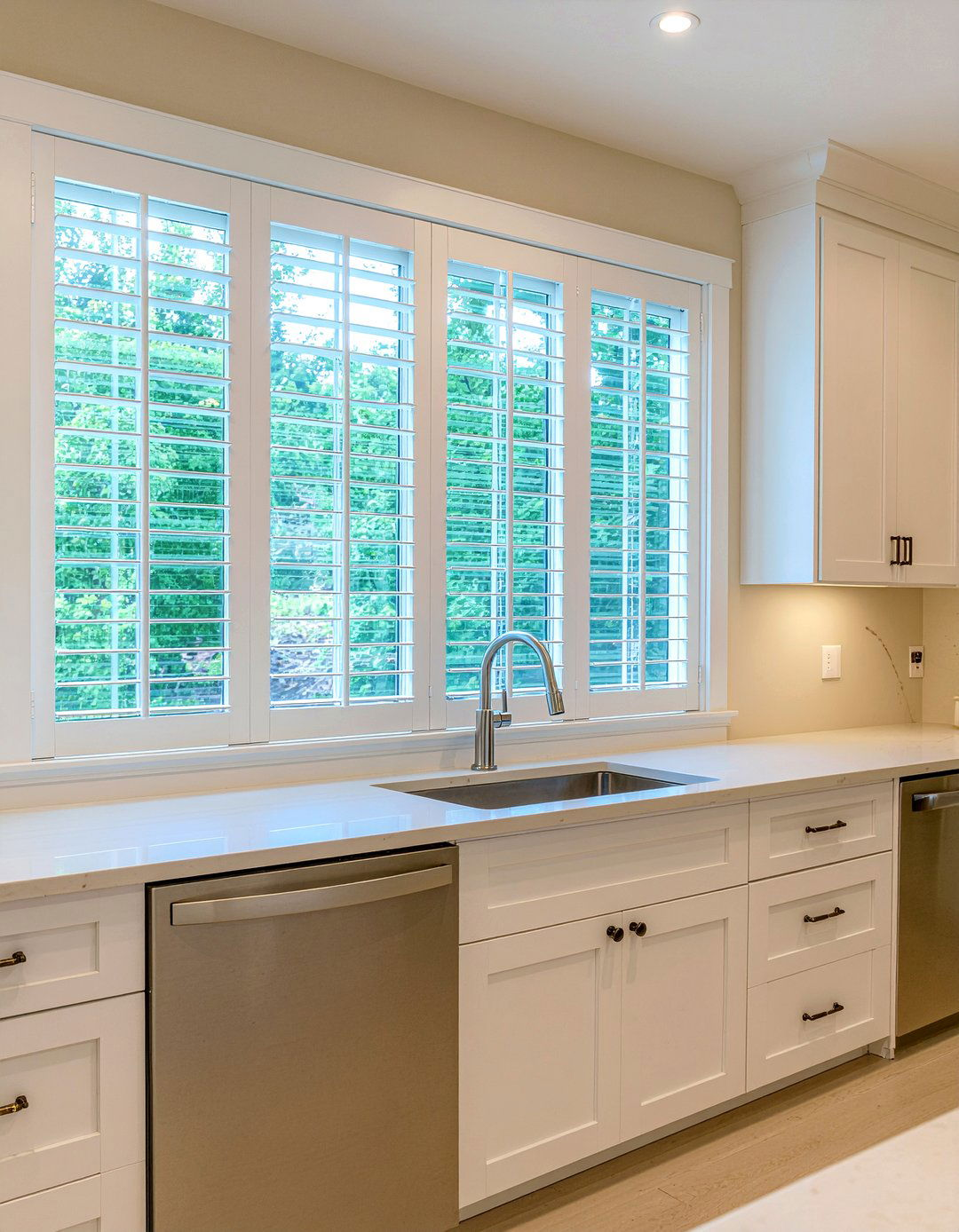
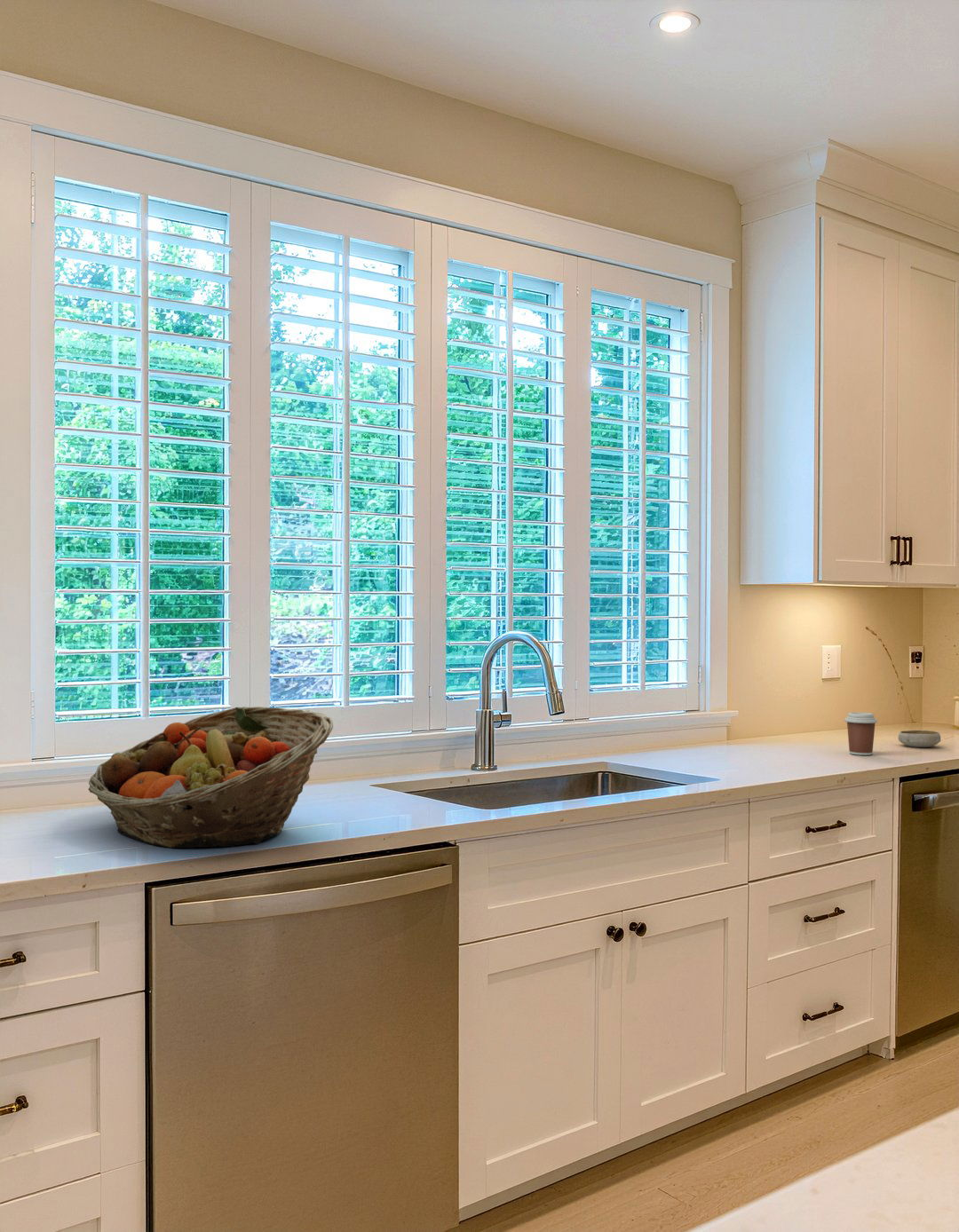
+ bowl [898,730,941,748]
+ fruit basket [87,706,334,849]
+ coffee cup [844,712,878,756]
